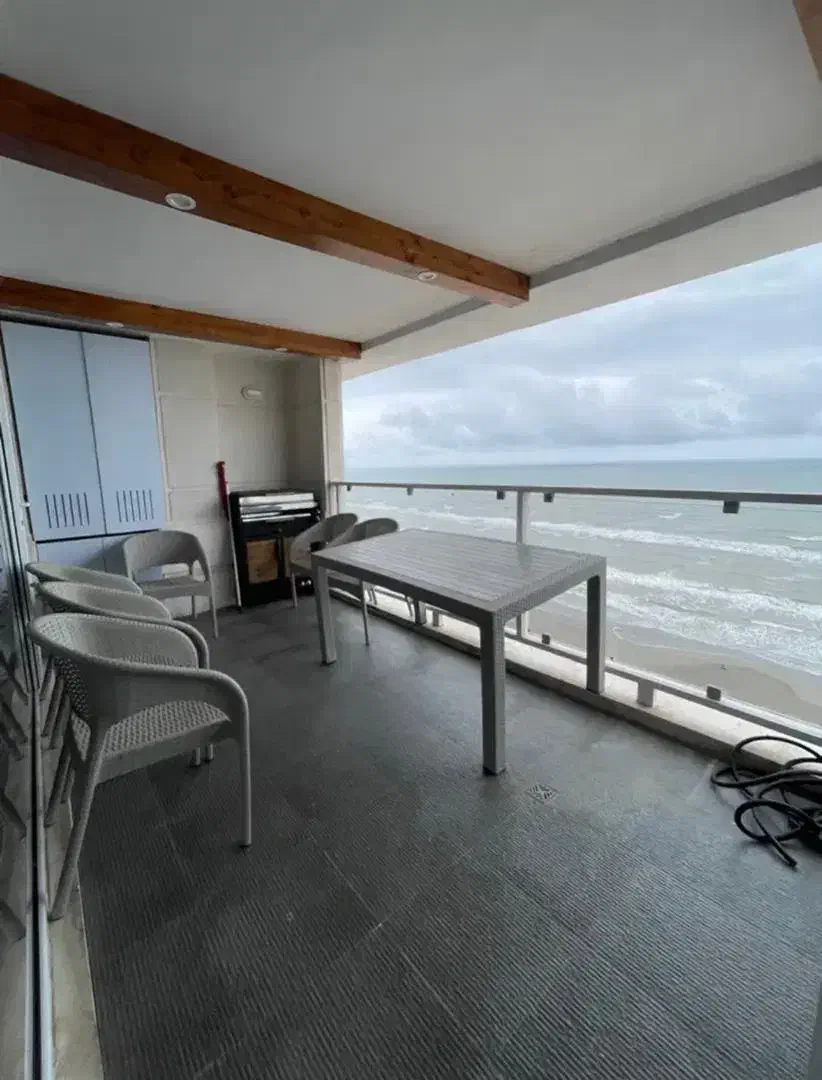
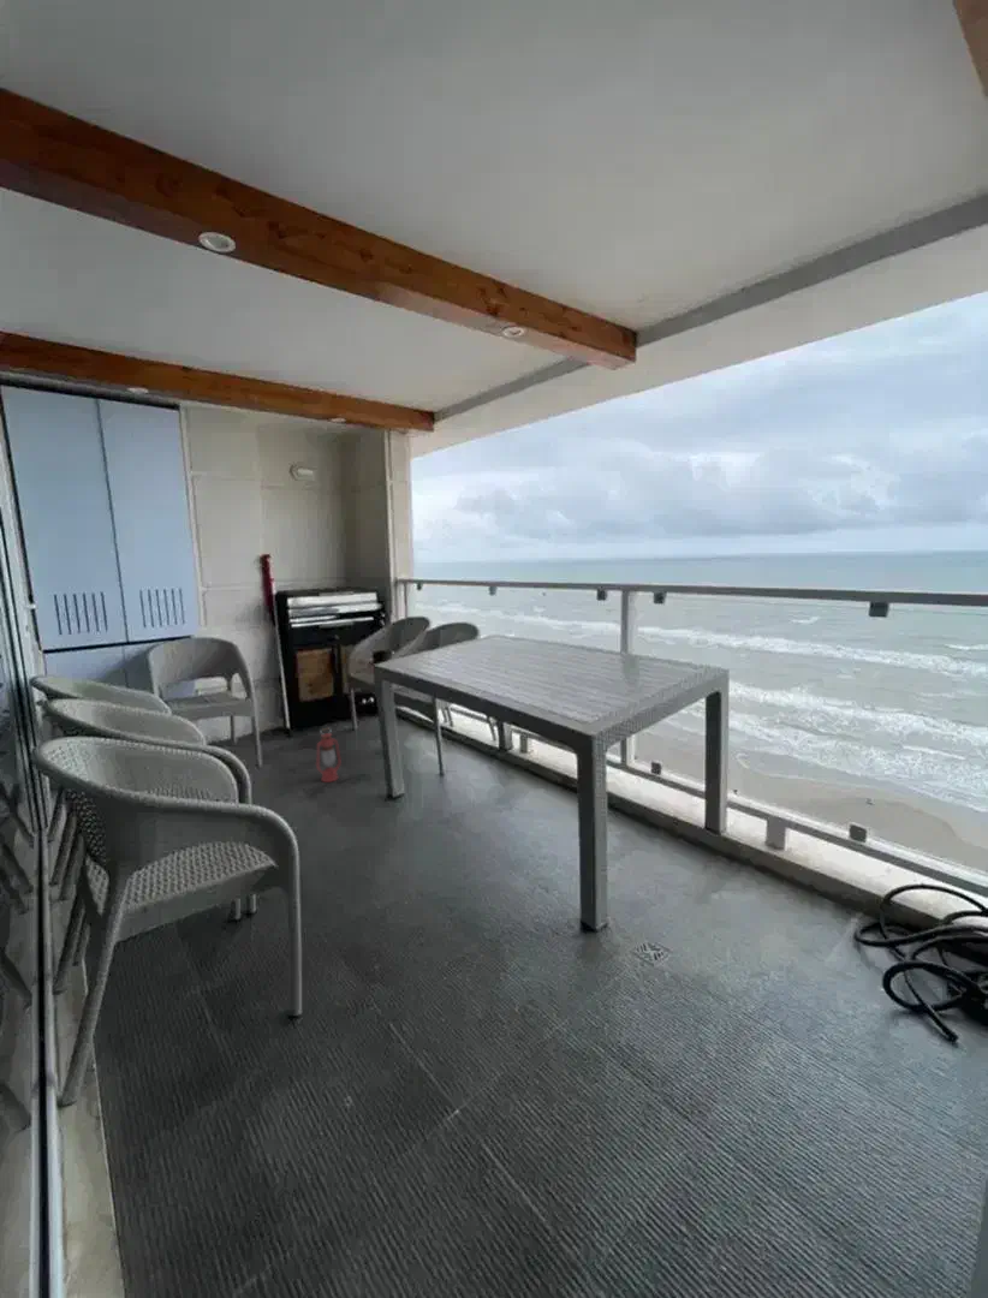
+ lantern [315,727,343,784]
